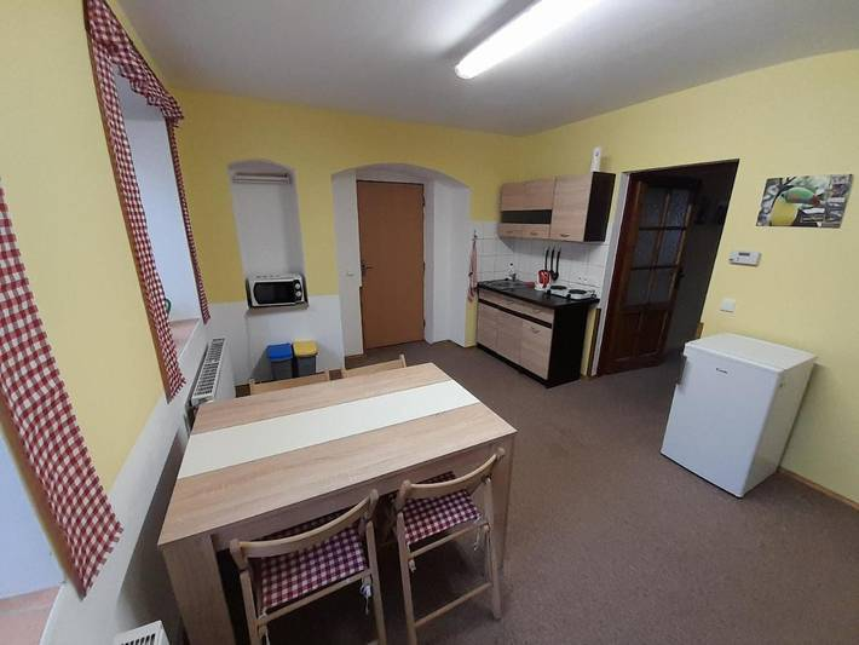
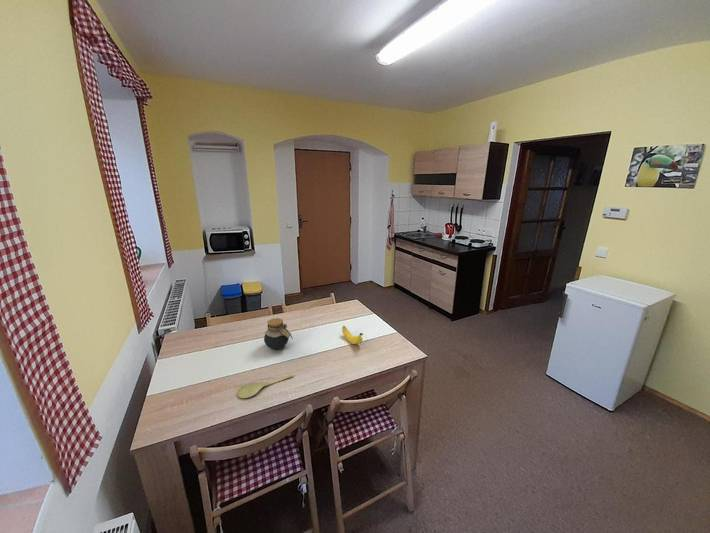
+ banana [341,325,364,345]
+ jar [263,317,294,350]
+ spoon [236,374,294,399]
